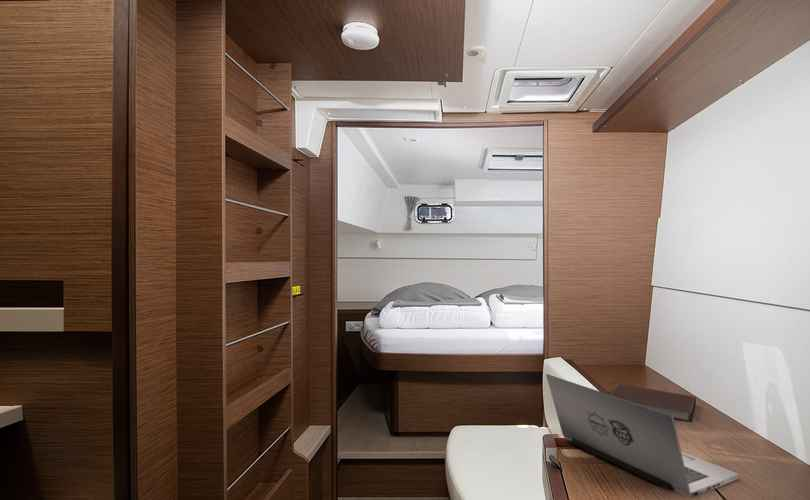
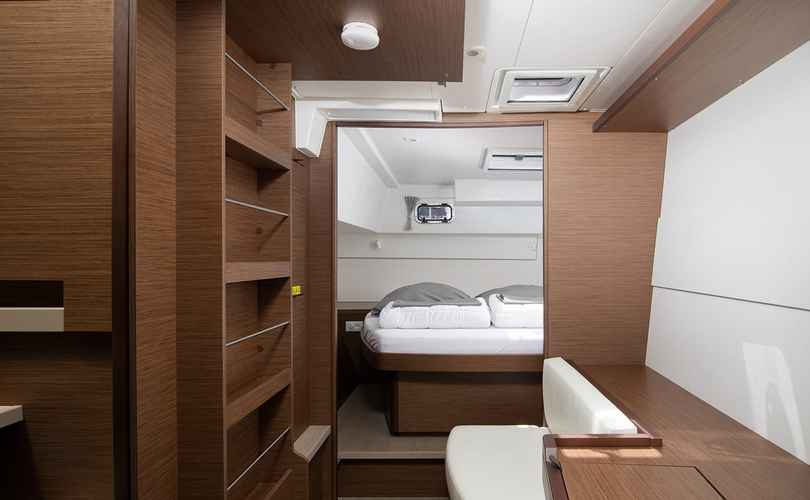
- notebook [609,383,697,423]
- laptop [545,373,740,499]
